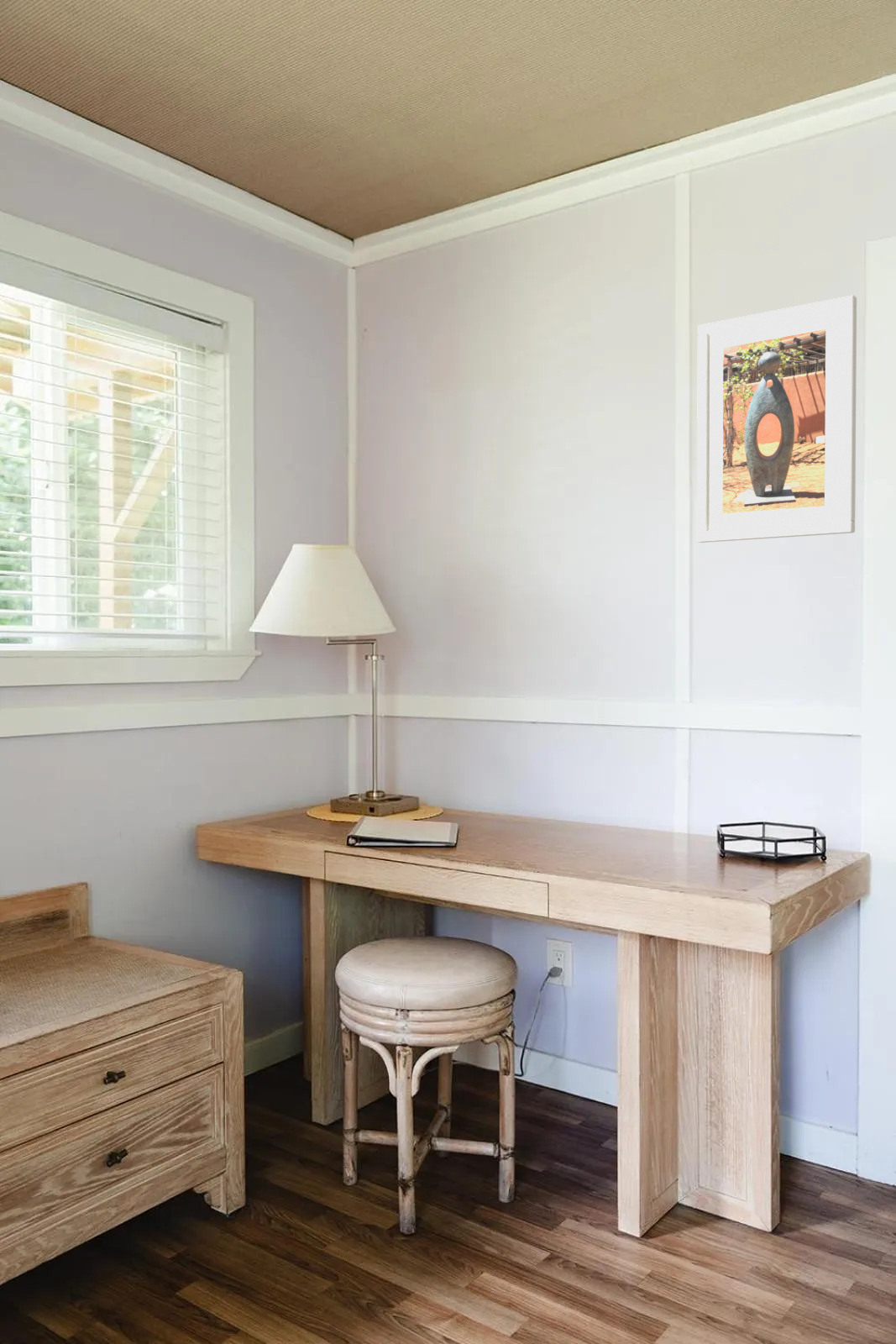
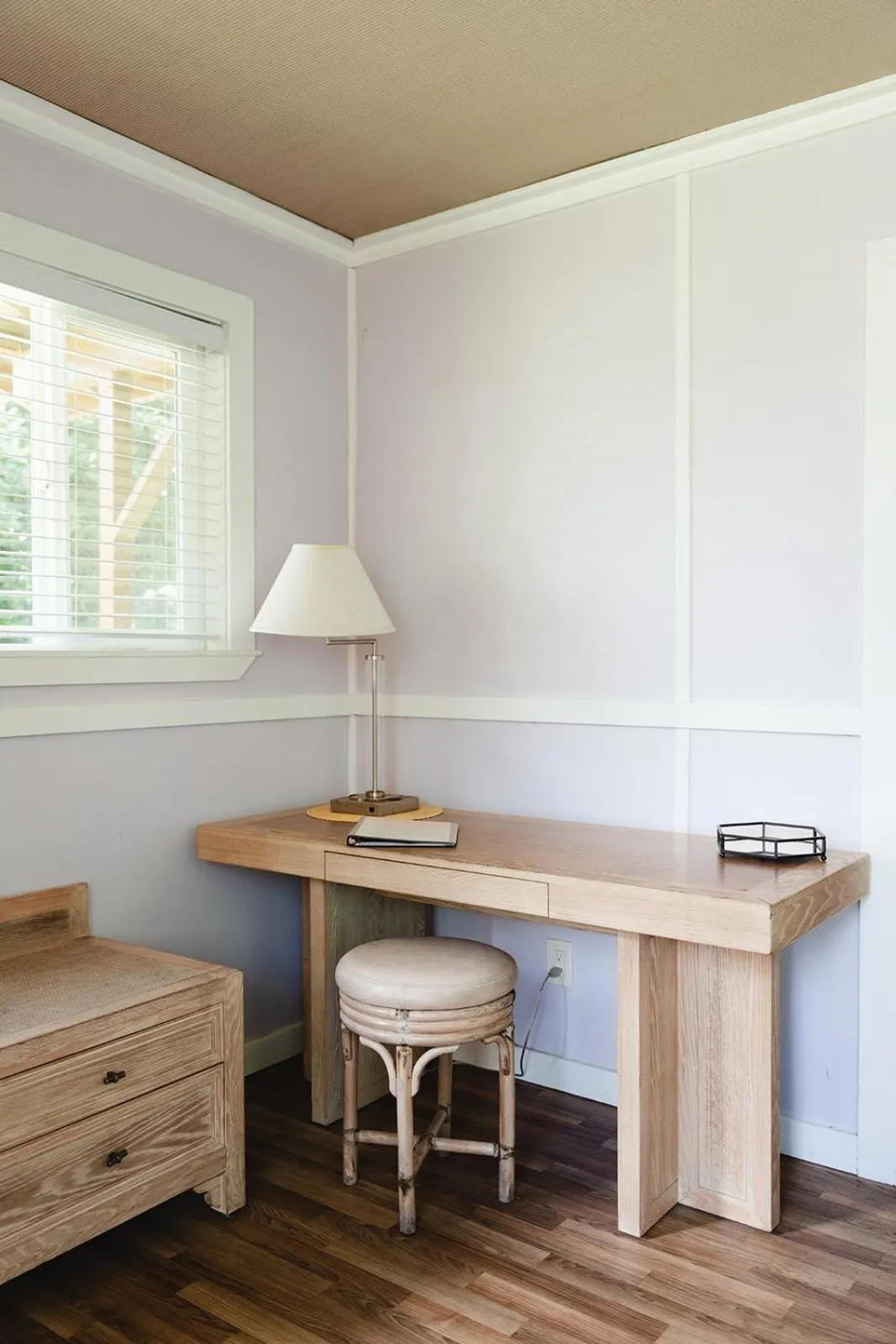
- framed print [696,295,857,543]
